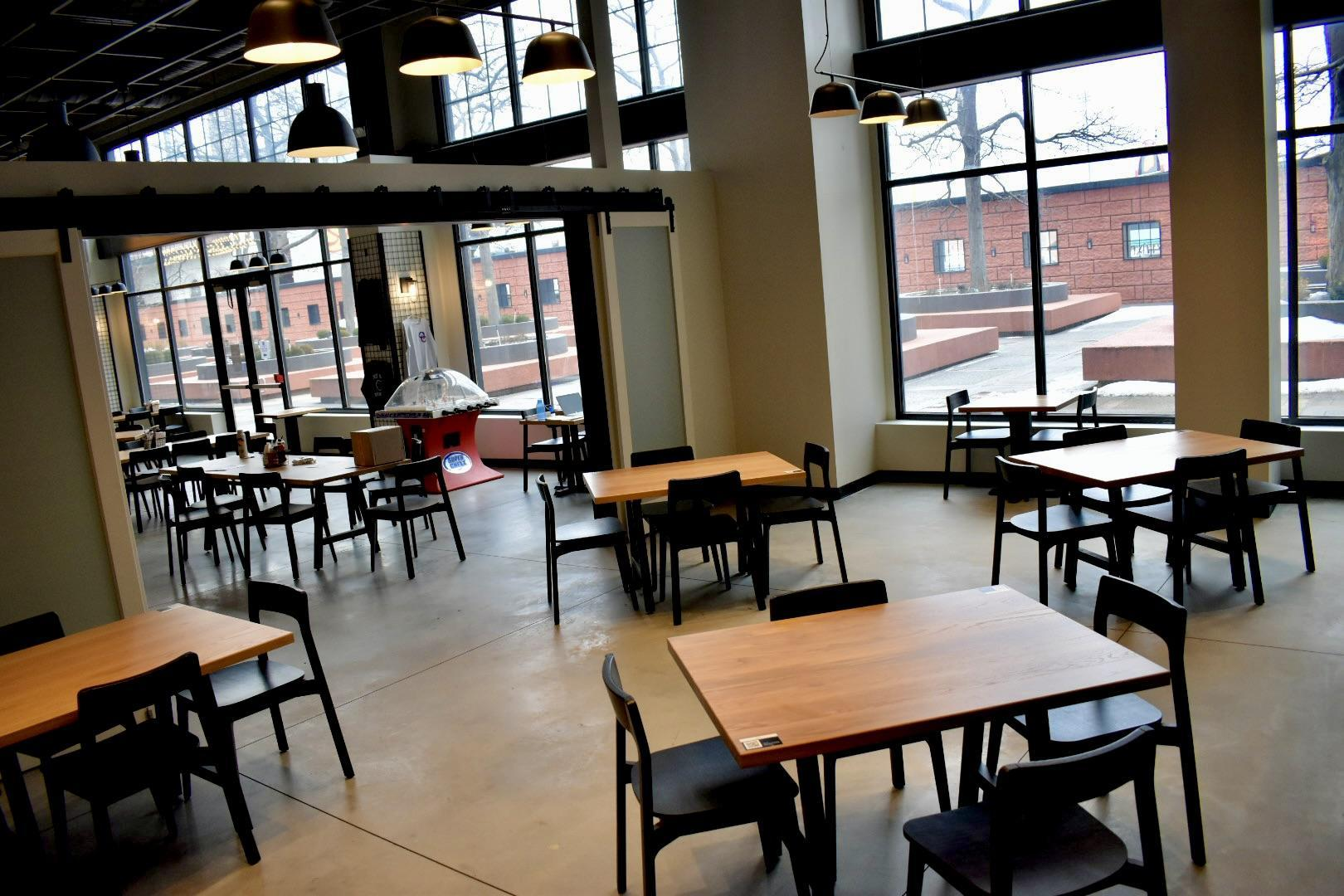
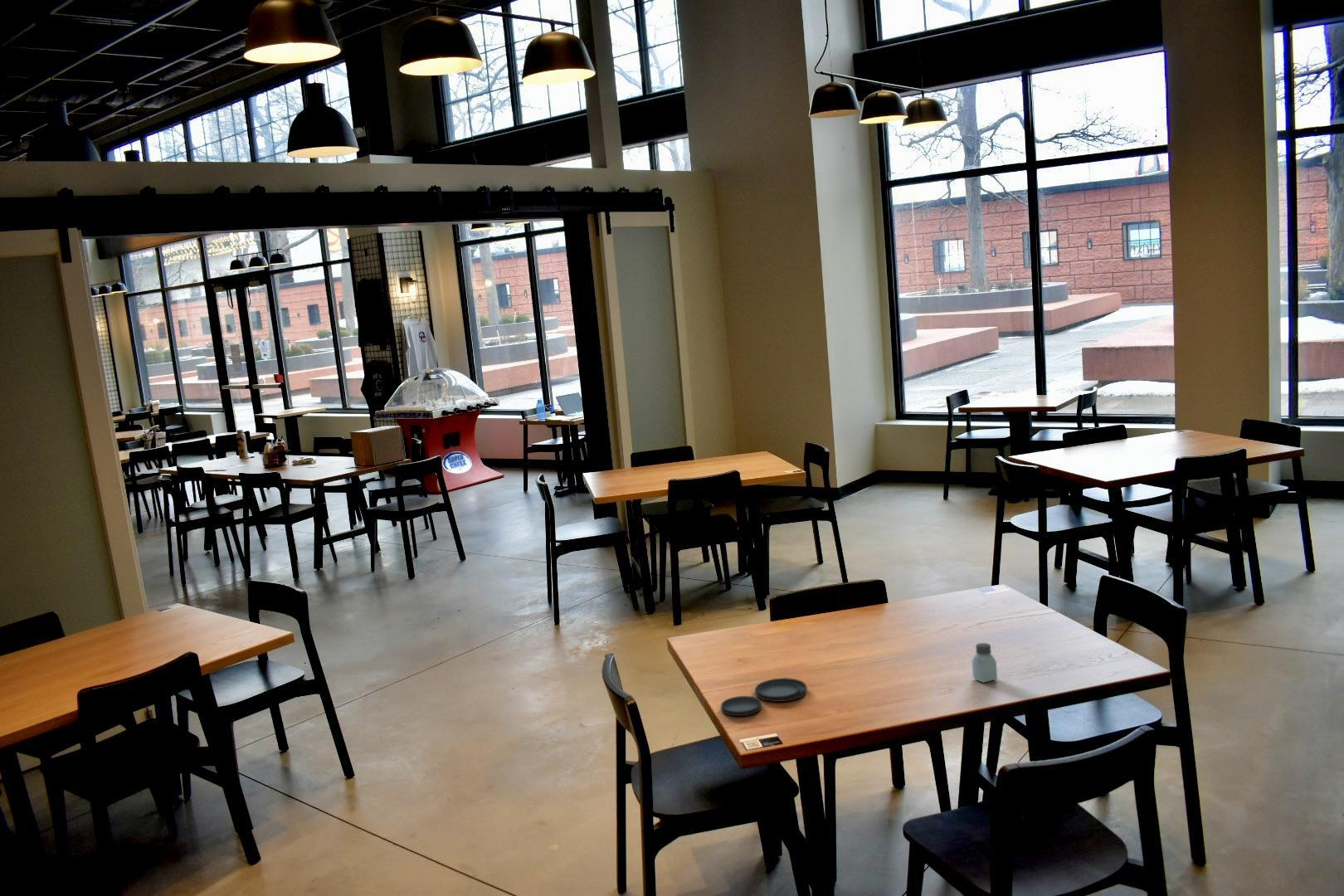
+ plate [720,677,808,717]
+ saltshaker [971,642,998,684]
